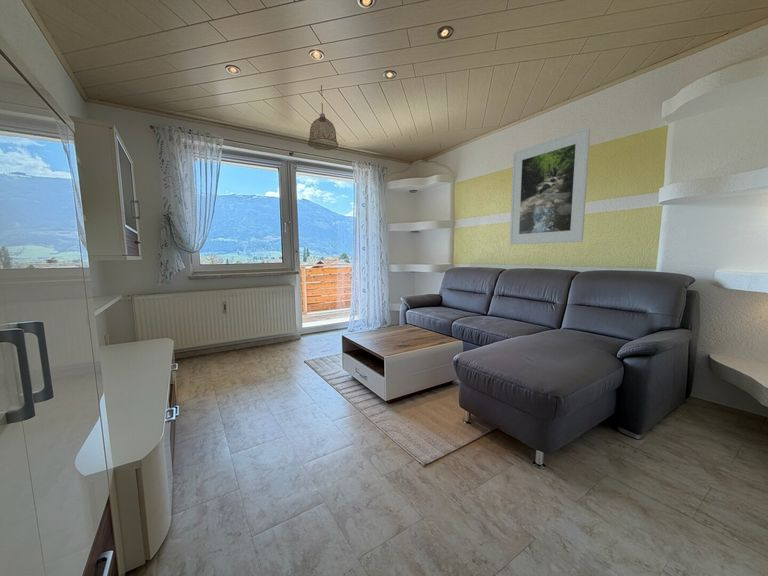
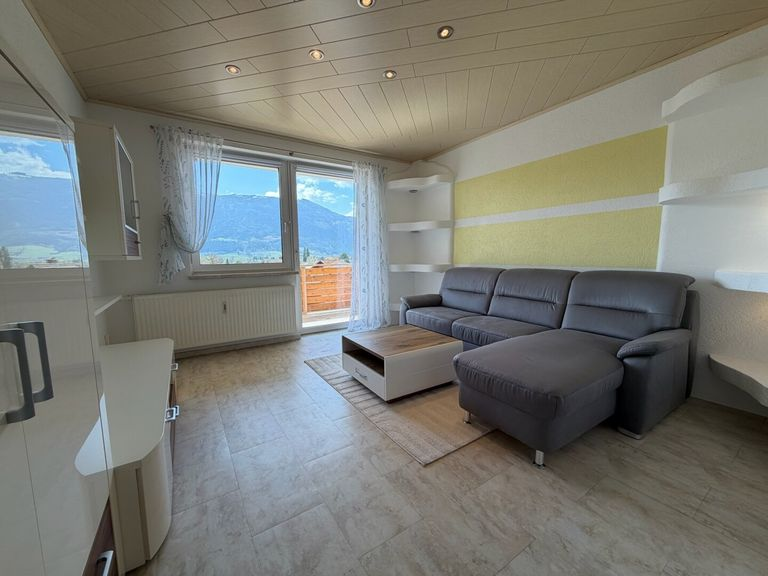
- pendant lamp [307,85,339,151]
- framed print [509,126,591,246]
